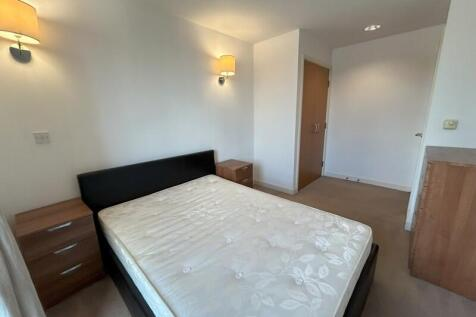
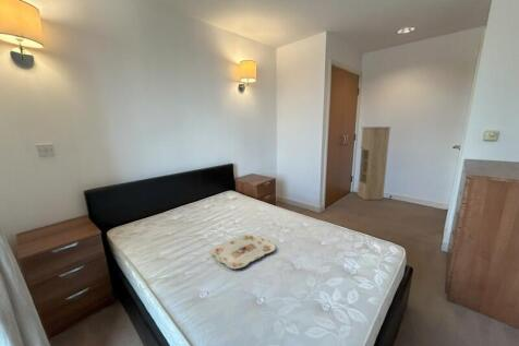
+ storage cabinet [357,126,391,201]
+ serving tray [210,232,277,270]
